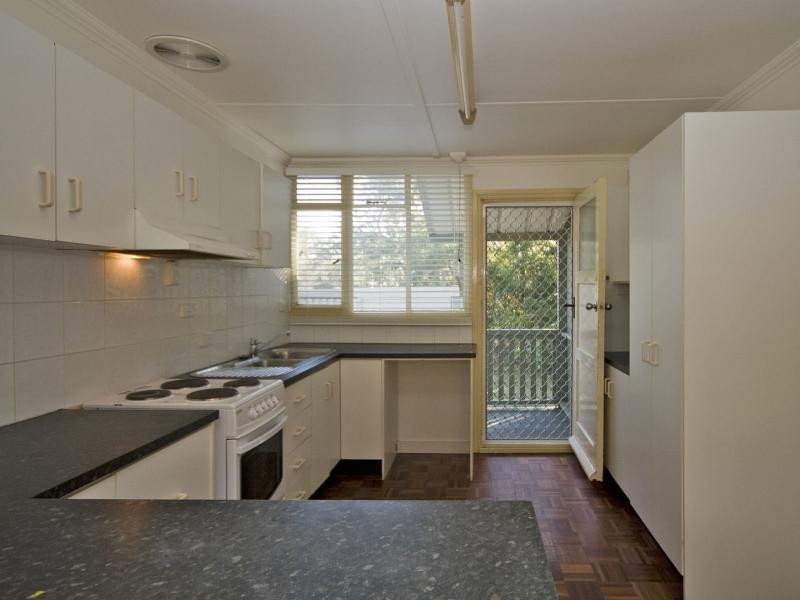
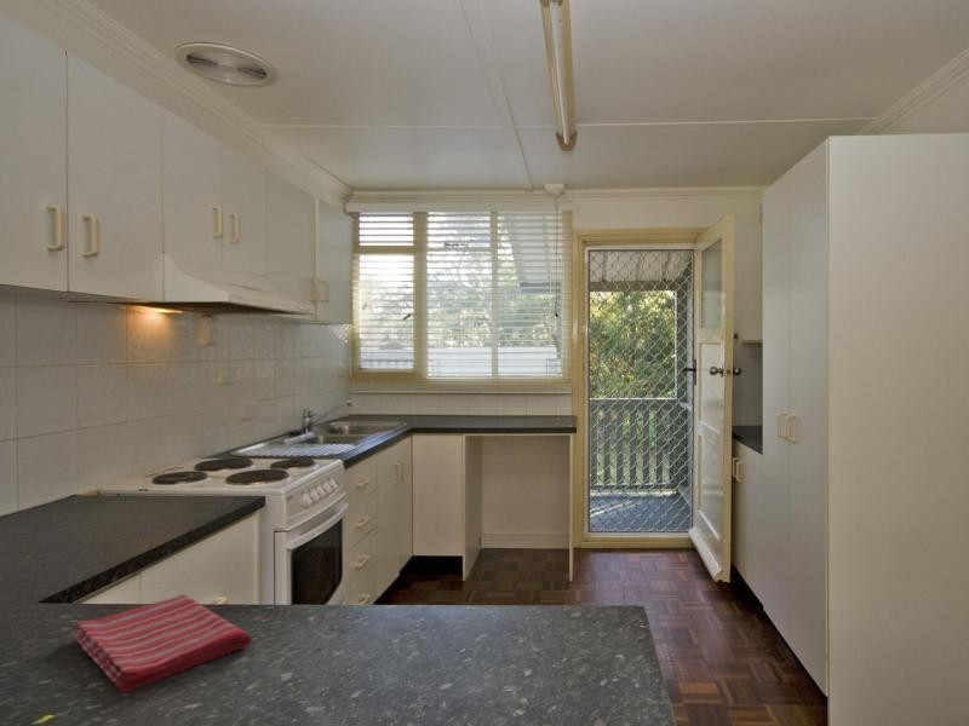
+ dish towel [70,593,253,693]
